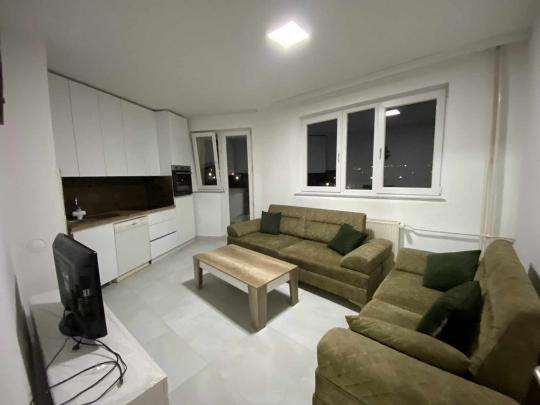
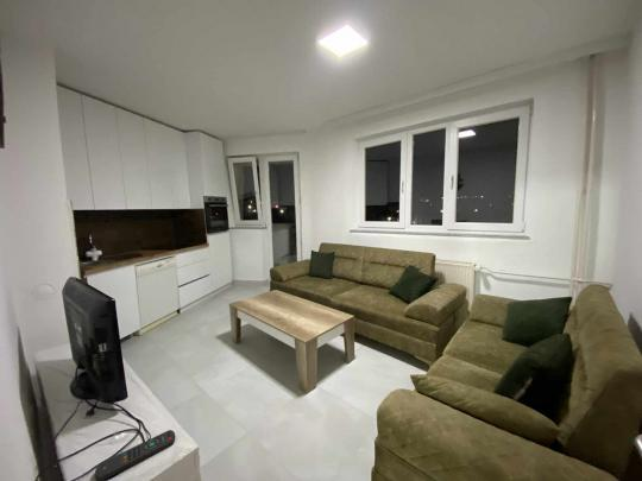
+ remote control [94,429,176,481]
